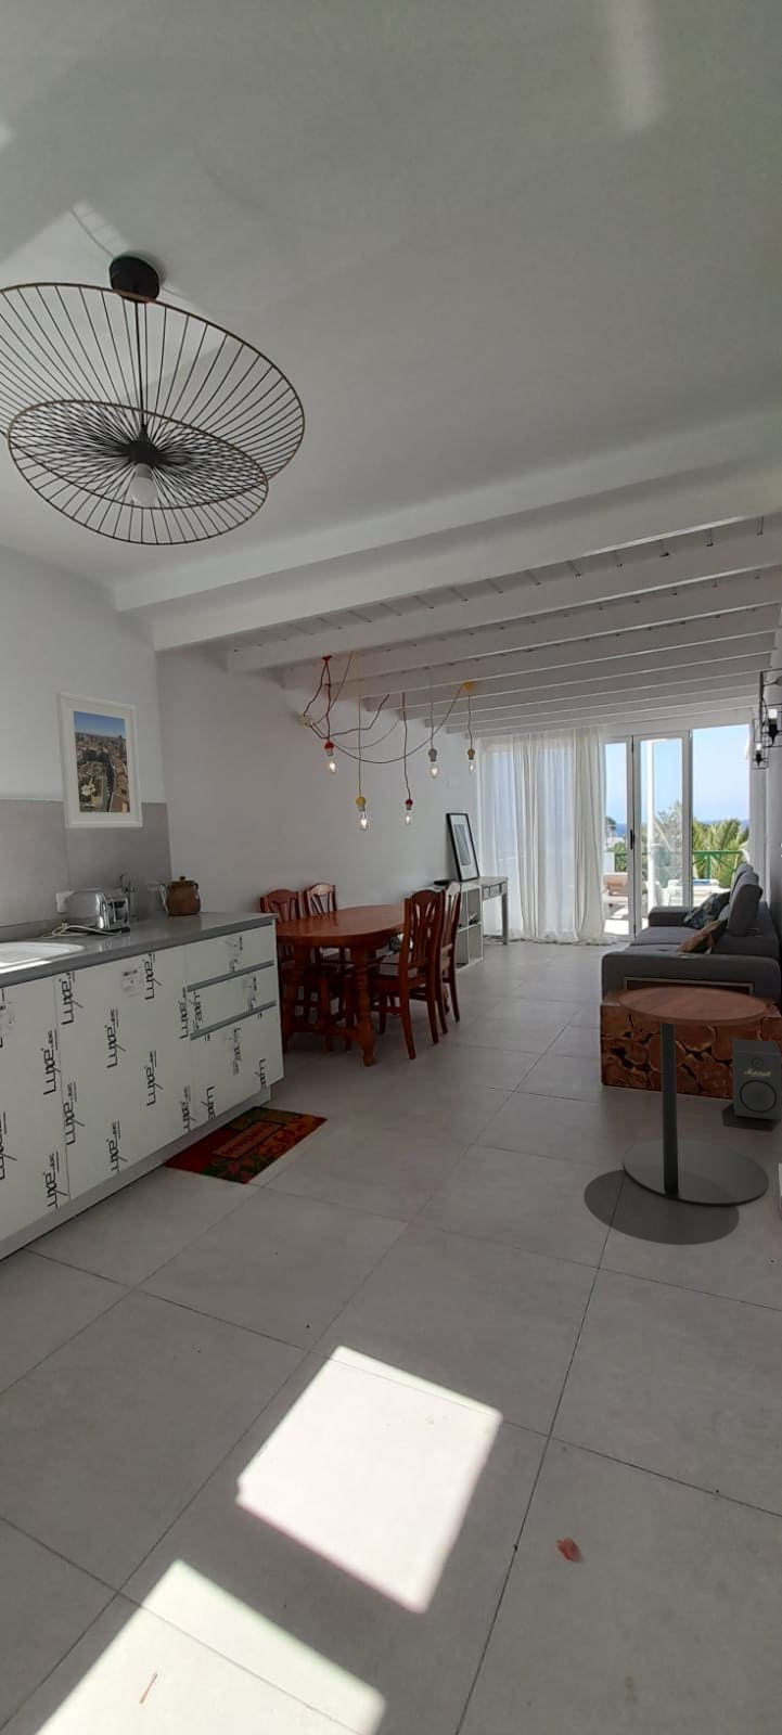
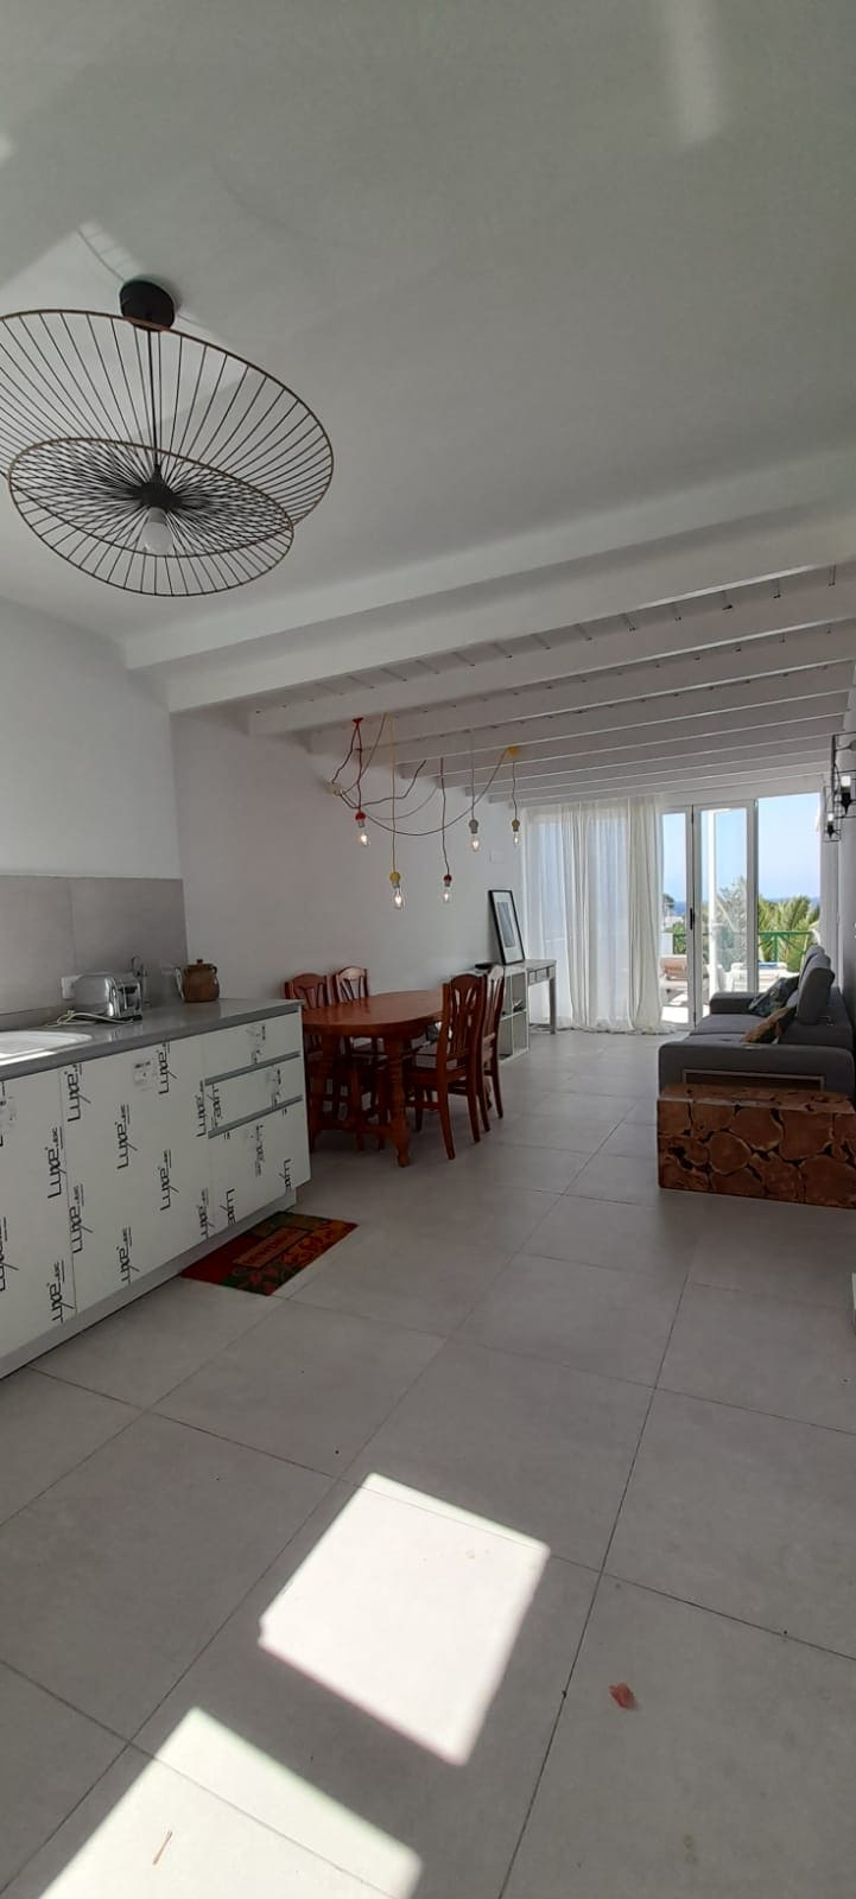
- speaker [731,1038,782,1121]
- side table [619,986,770,1208]
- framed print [55,690,143,830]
